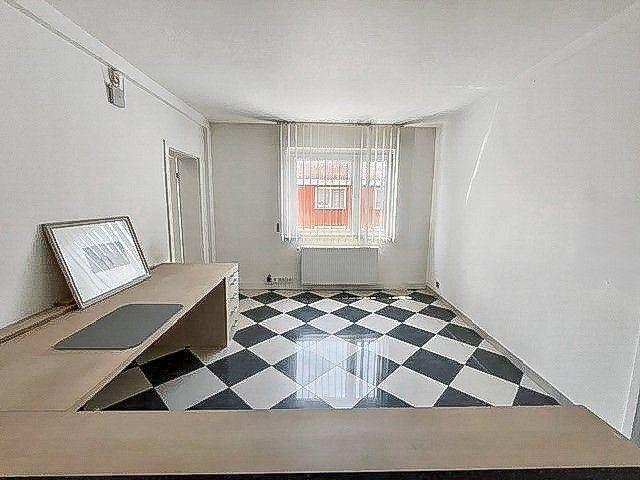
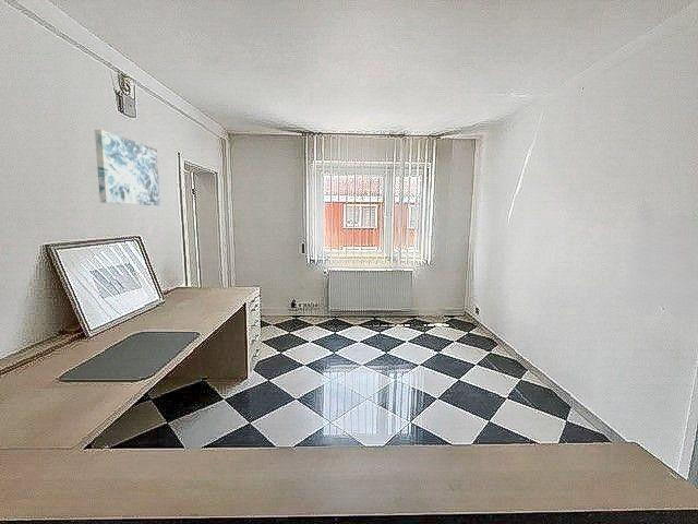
+ wall art [94,129,161,206]
